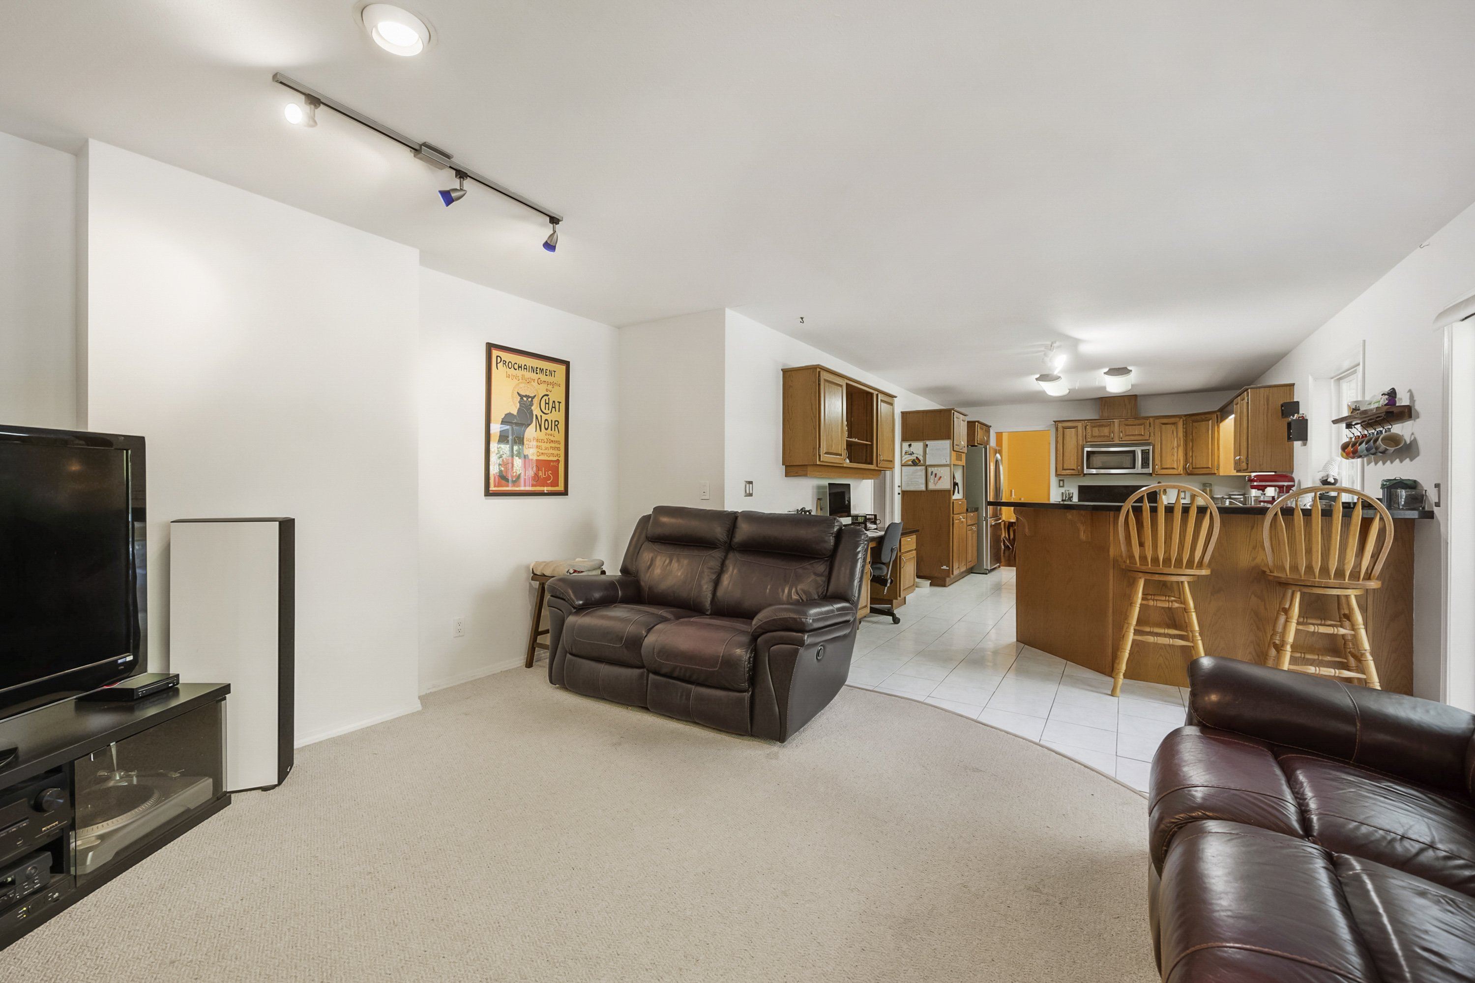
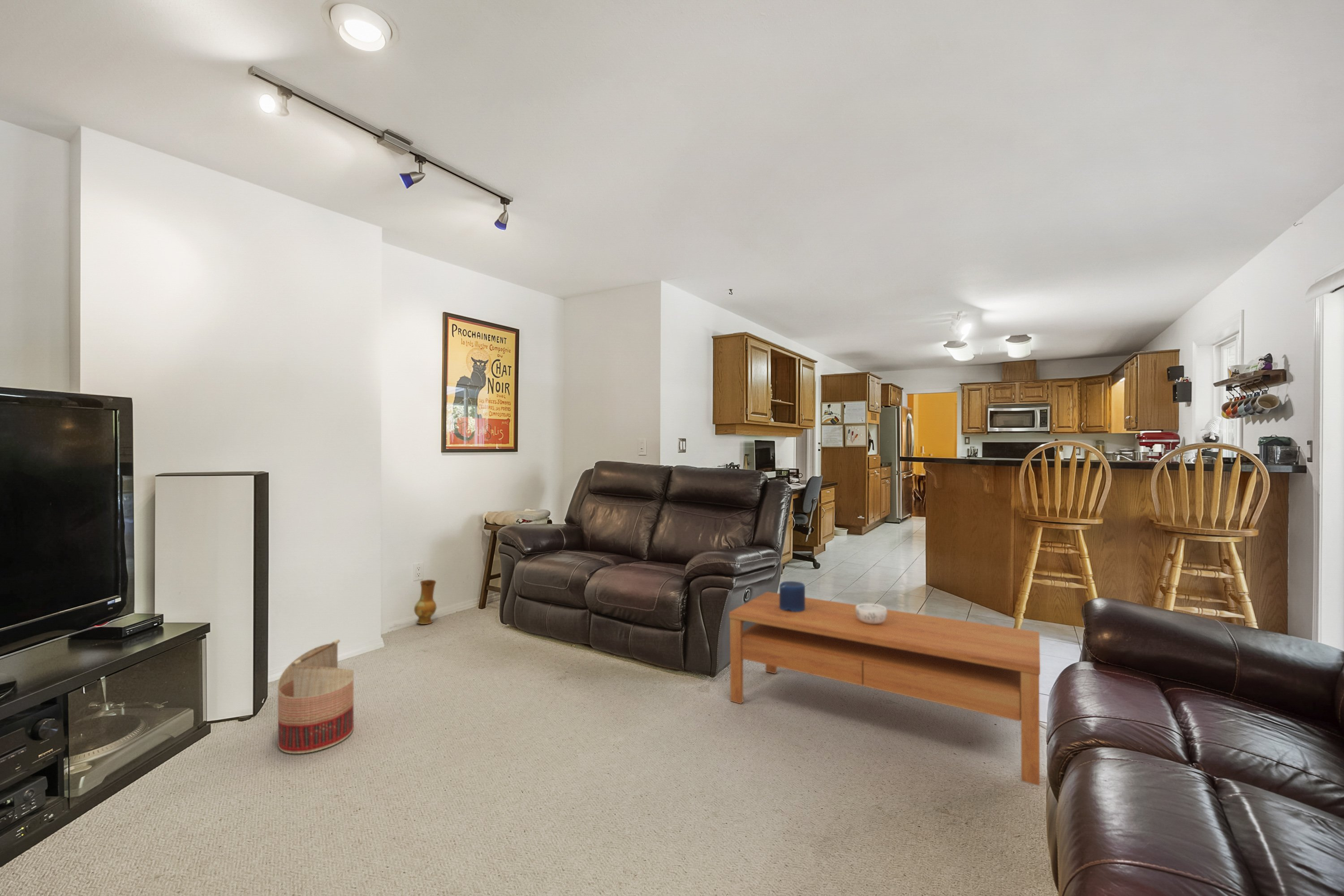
+ coffee table [729,591,1041,786]
+ candle [779,581,806,612]
+ ceramic jug [414,579,437,625]
+ decorative bowl [856,603,887,624]
+ basket [277,639,354,754]
